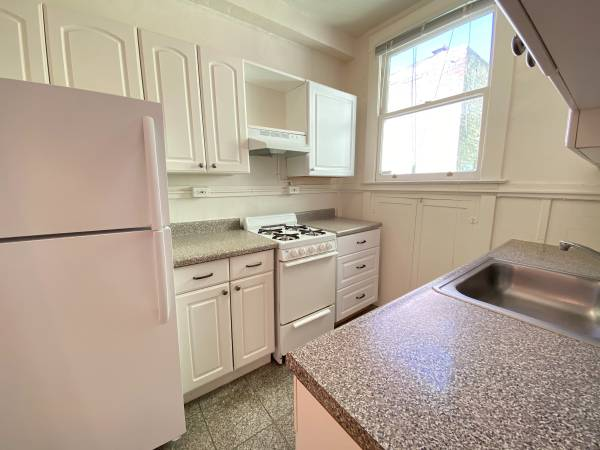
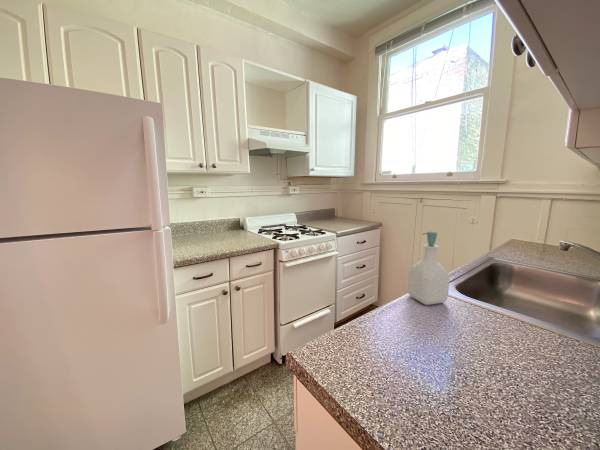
+ soap bottle [407,231,451,306]
